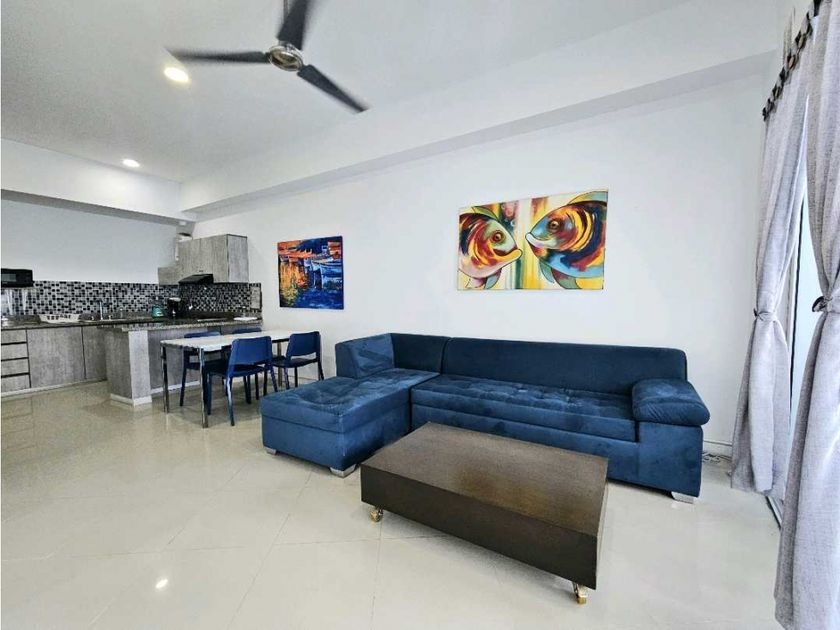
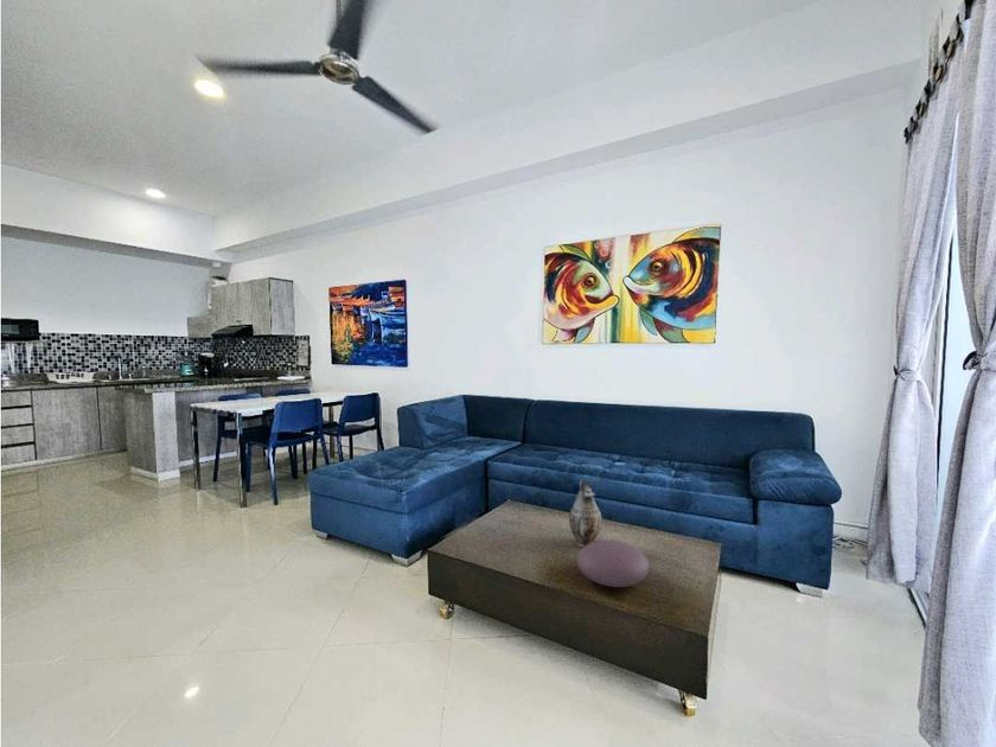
+ decorative bowl [576,540,650,588]
+ decorative vase [568,478,602,548]
